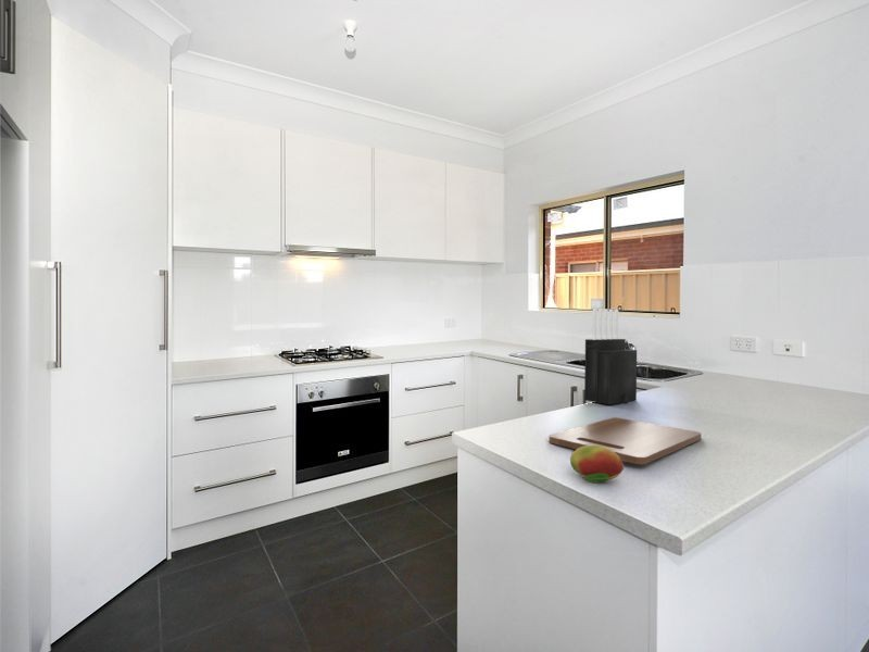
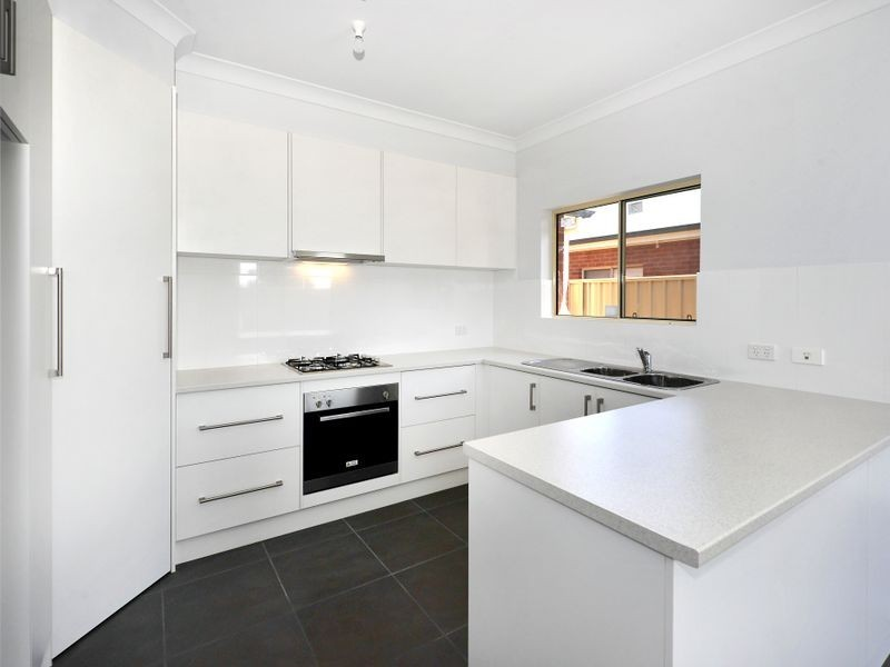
- knife block [583,308,638,405]
- cutting board [549,416,702,465]
- fruit [569,446,625,484]
